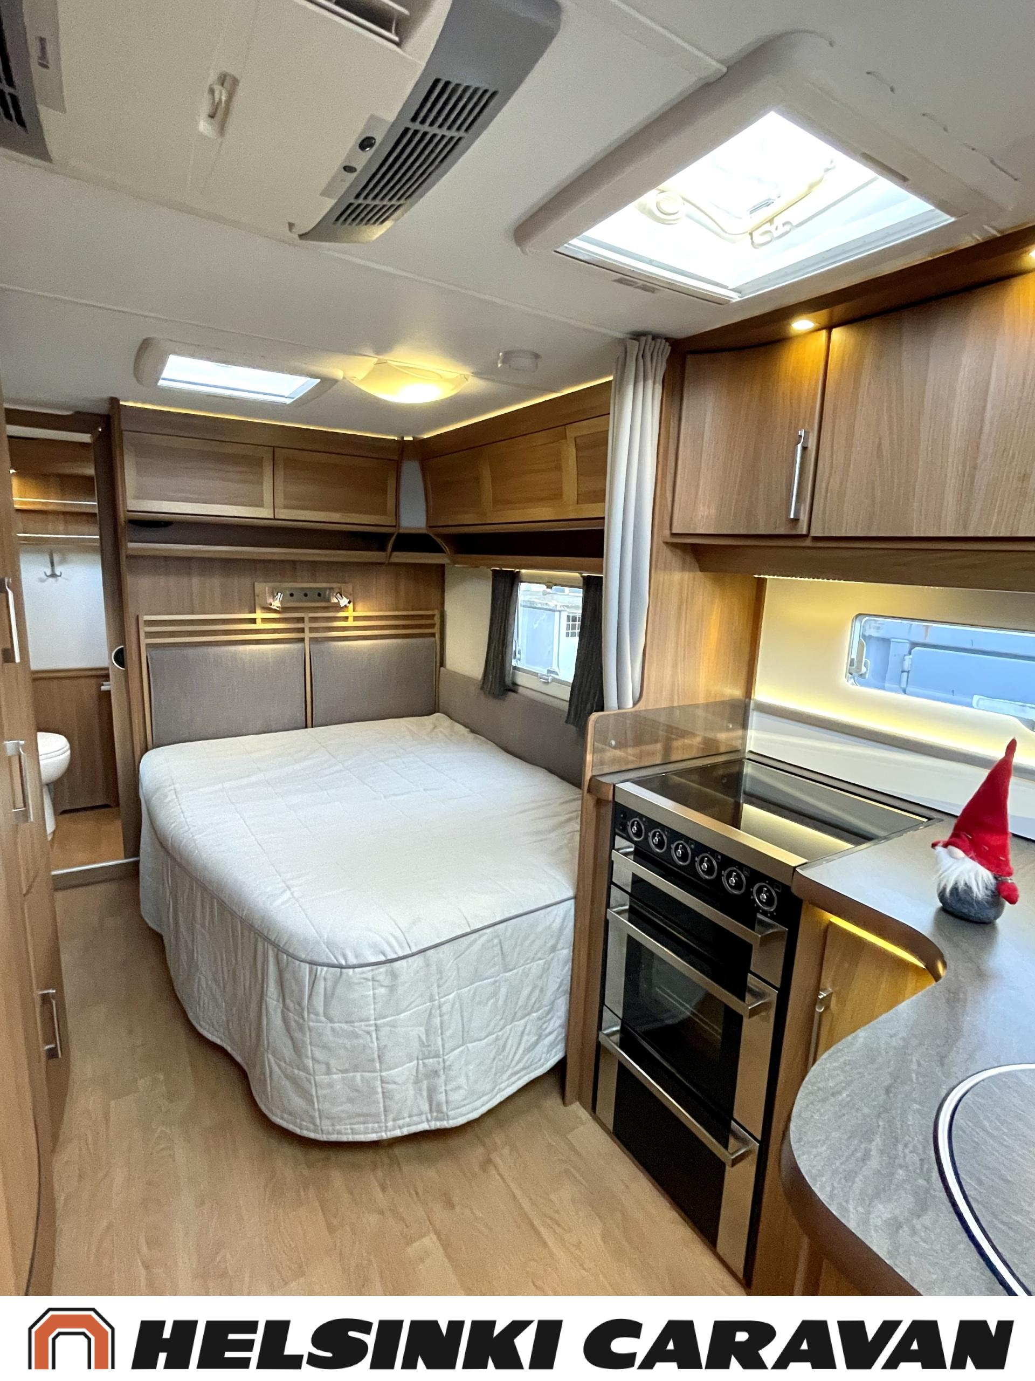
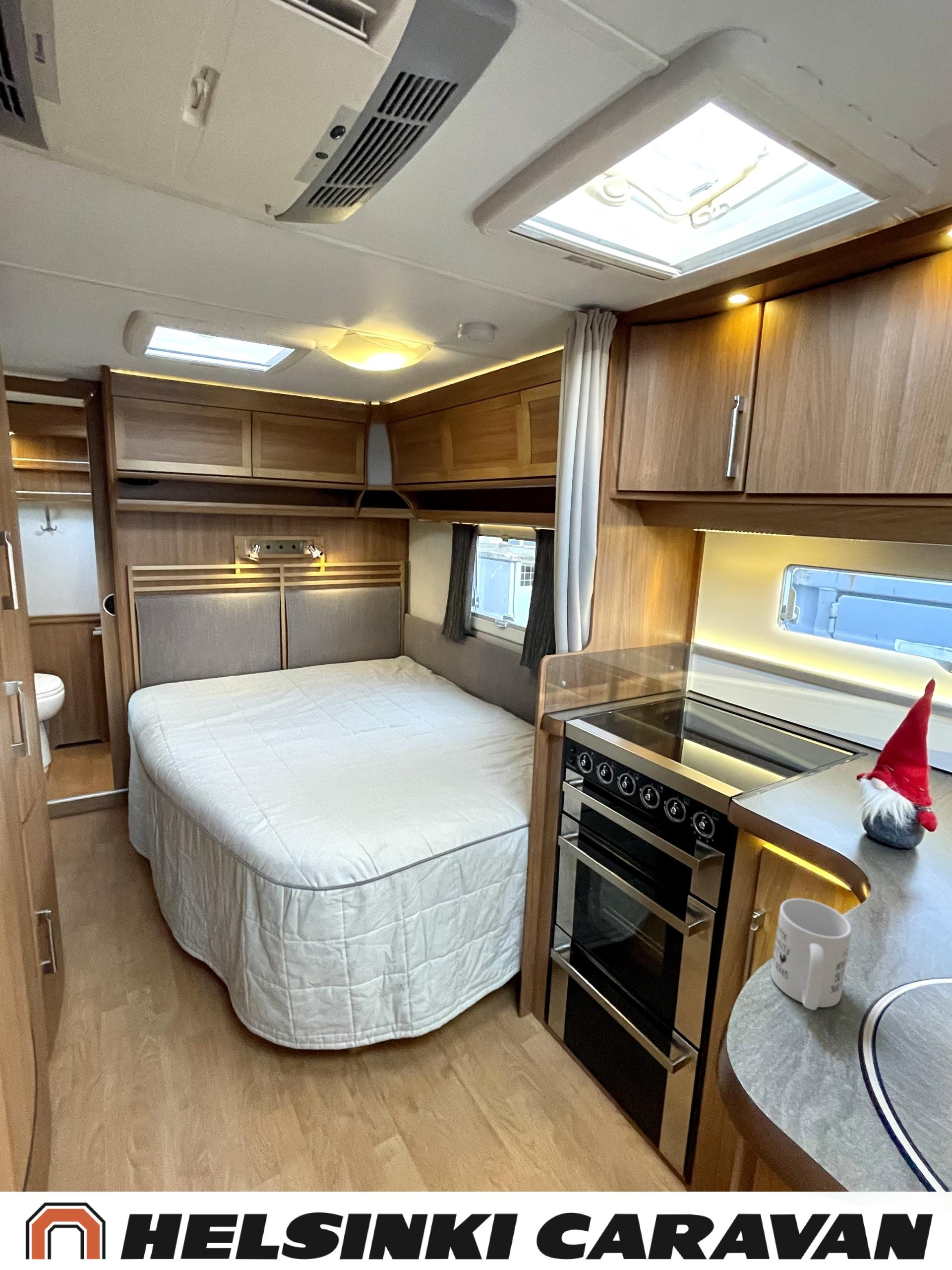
+ mug [771,898,852,1011]
